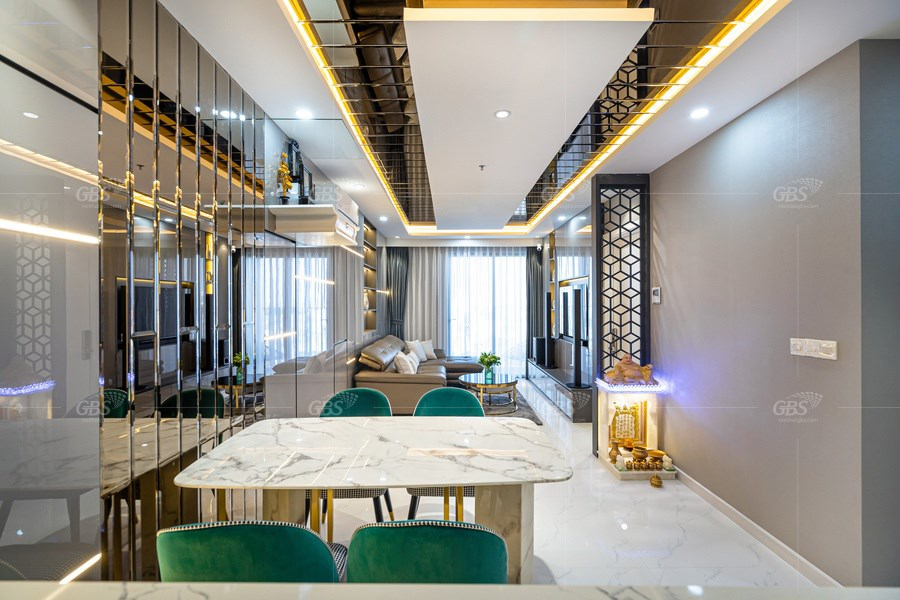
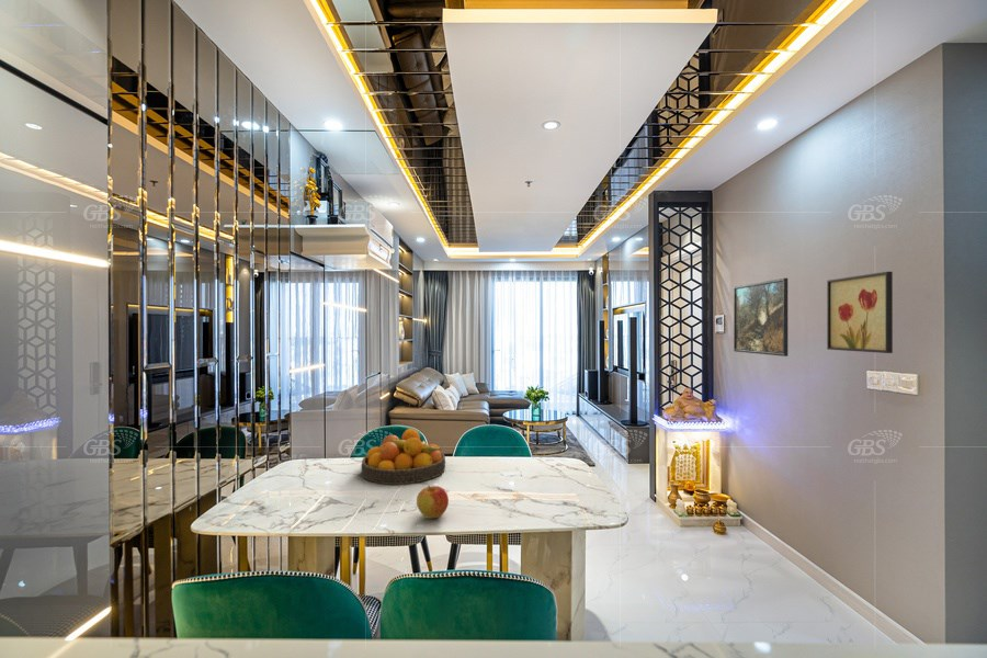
+ fruit bowl [360,428,446,486]
+ apple [416,485,450,520]
+ wall art [826,271,894,354]
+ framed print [733,277,789,358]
